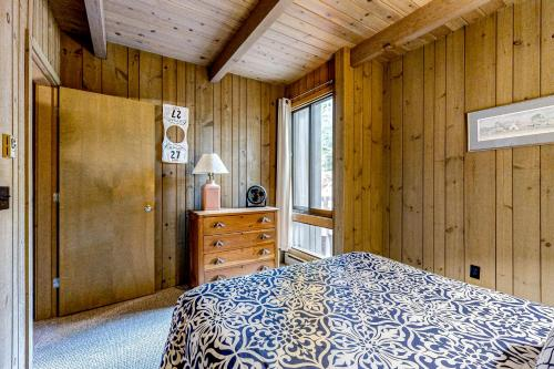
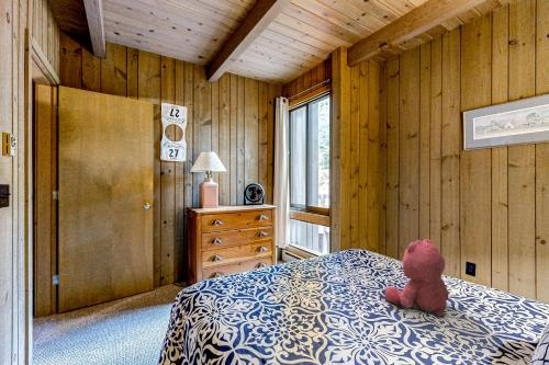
+ teddy bear [383,238,449,318]
